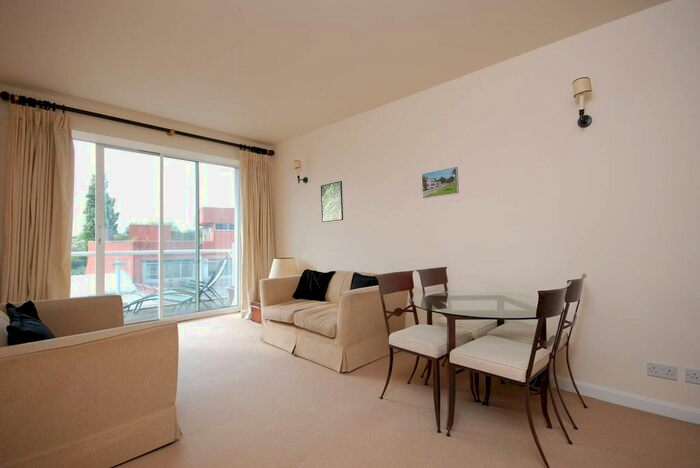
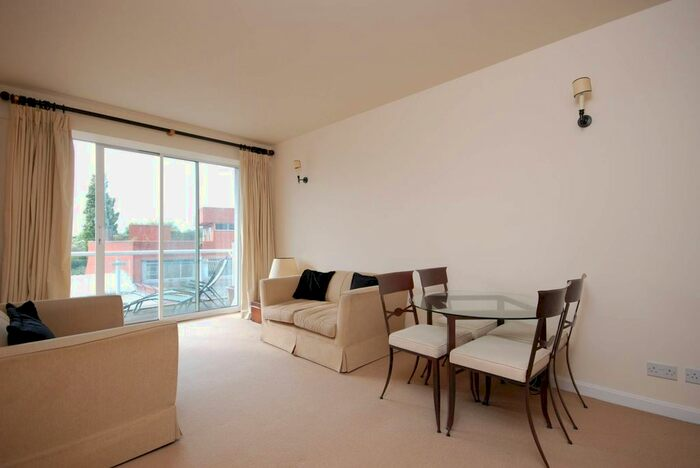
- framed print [320,180,344,223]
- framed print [421,166,460,199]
